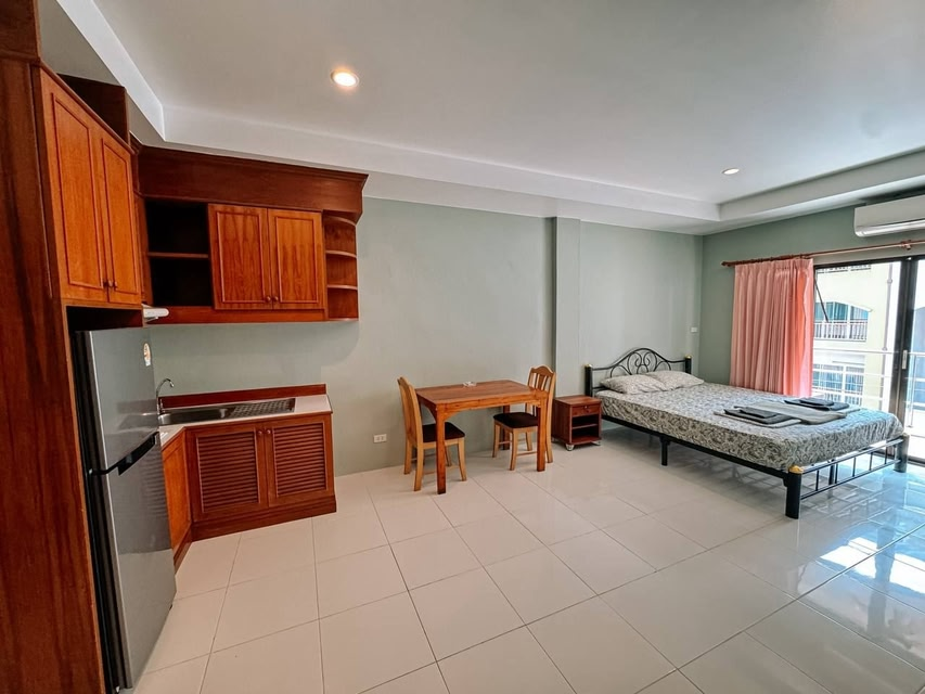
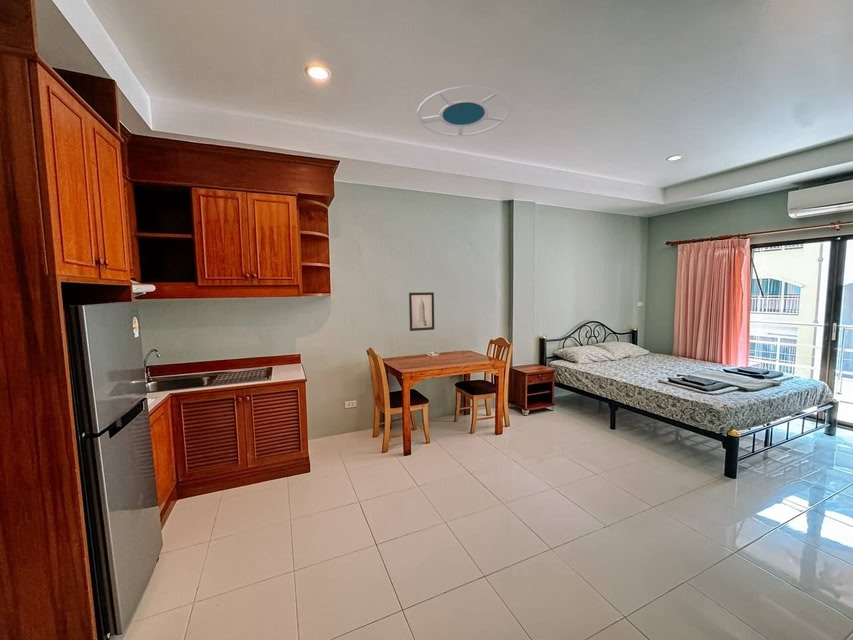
+ wall art [408,291,435,332]
+ ceiling lamp [416,85,513,137]
